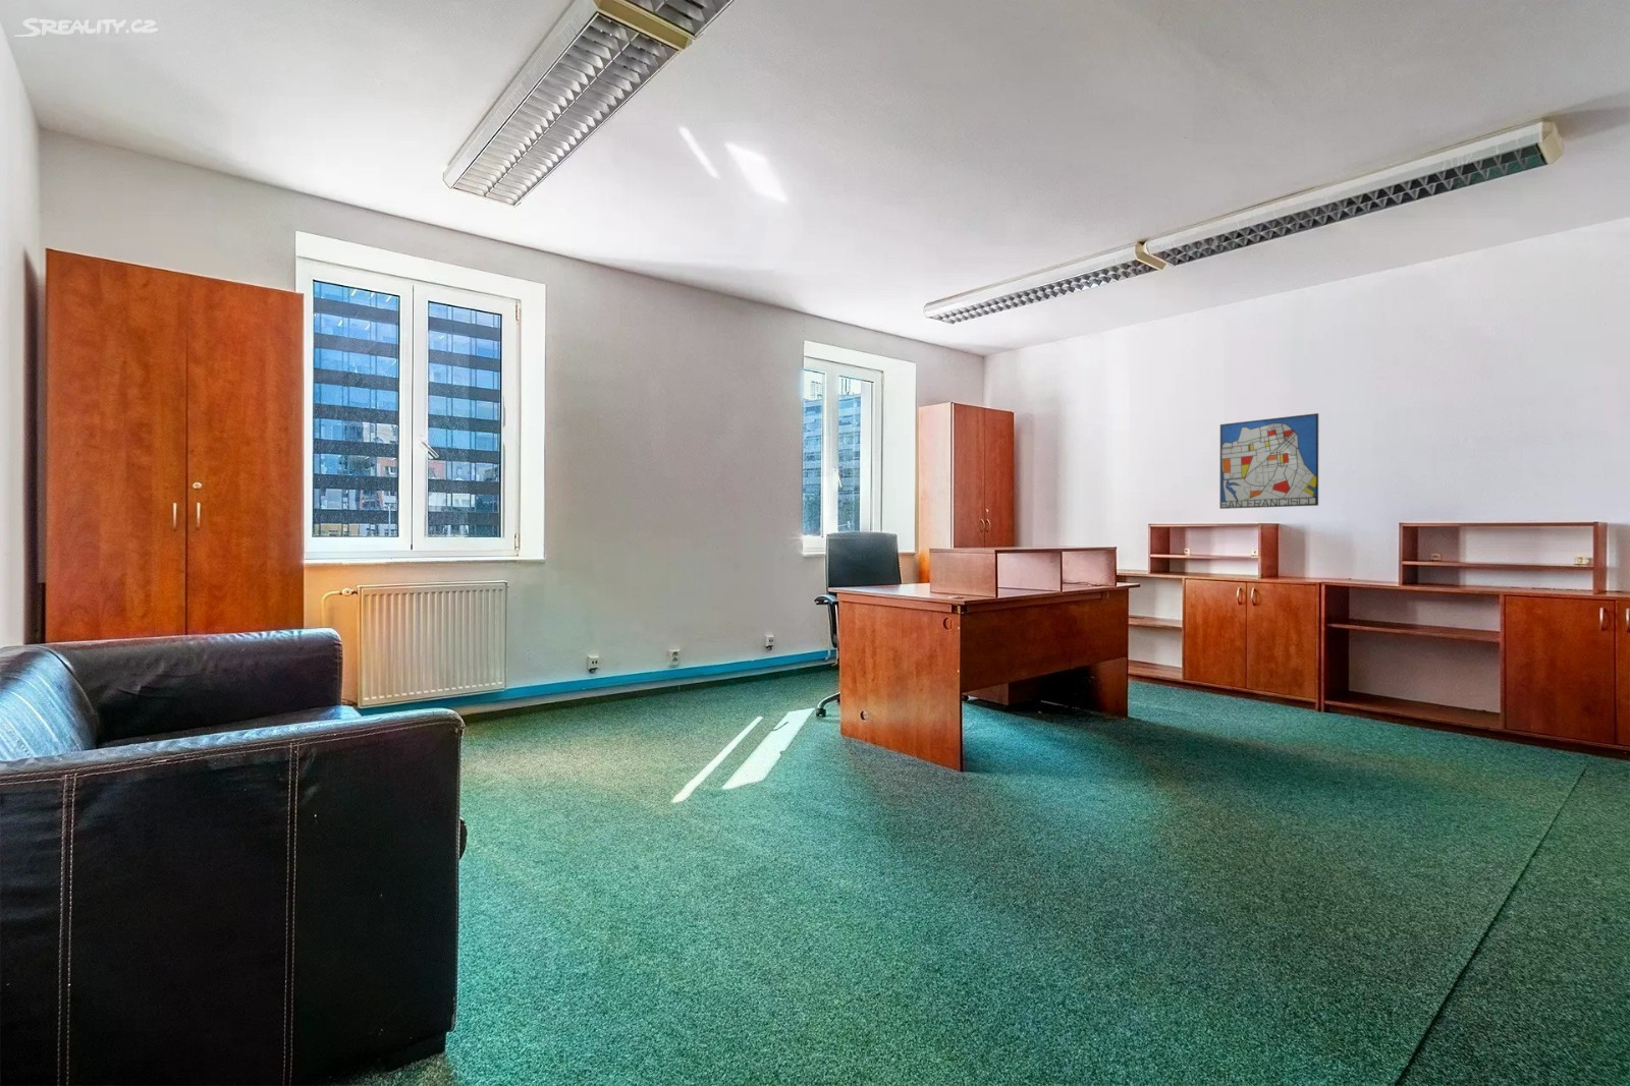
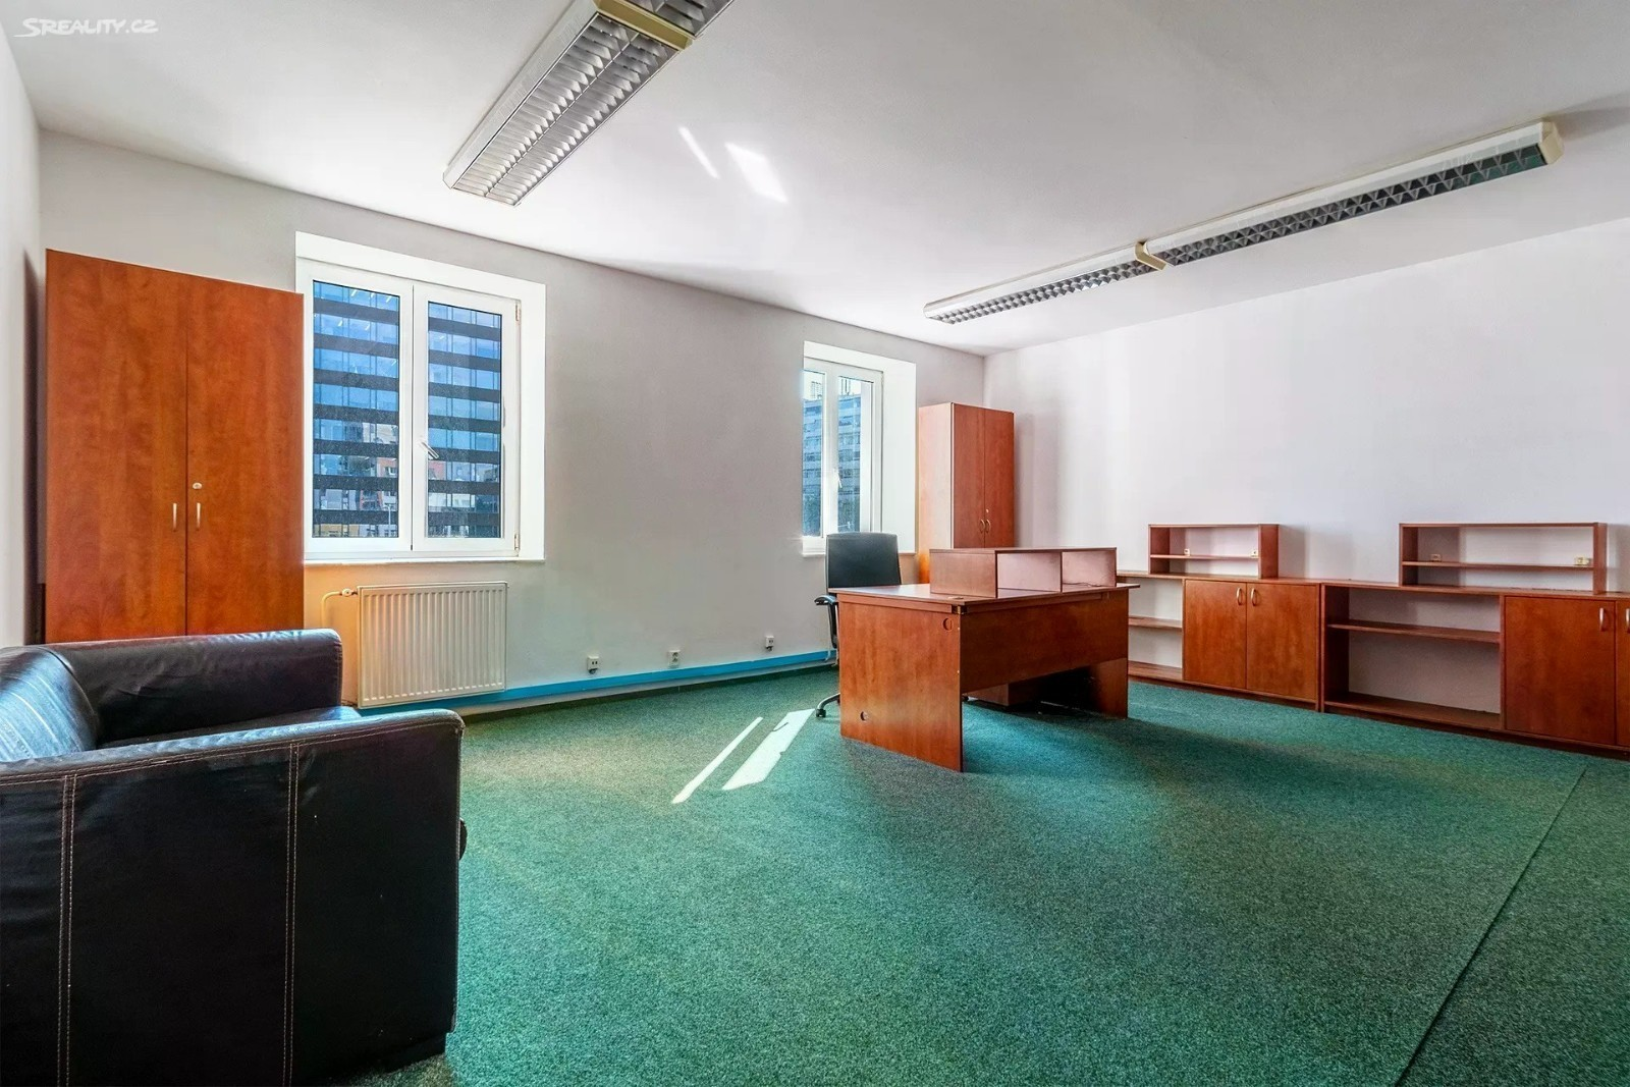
- wall art [1219,412,1320,510]
